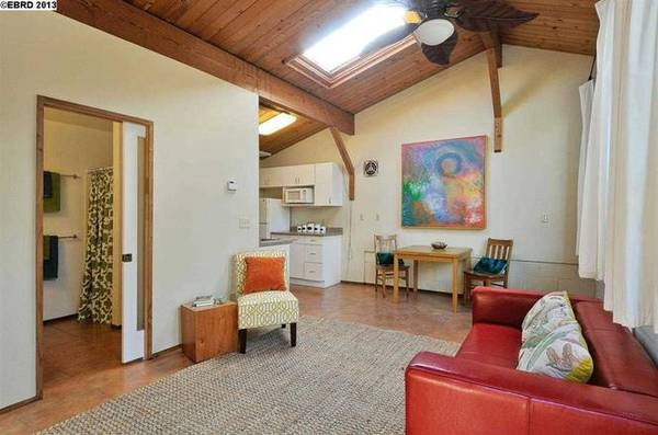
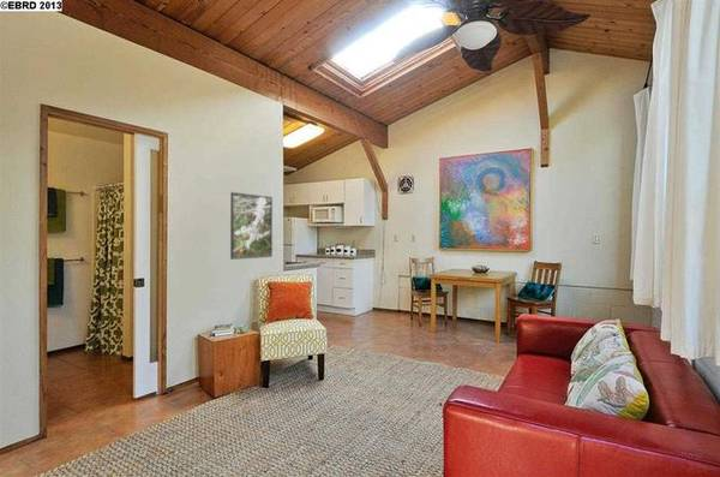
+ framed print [229,191,274,261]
